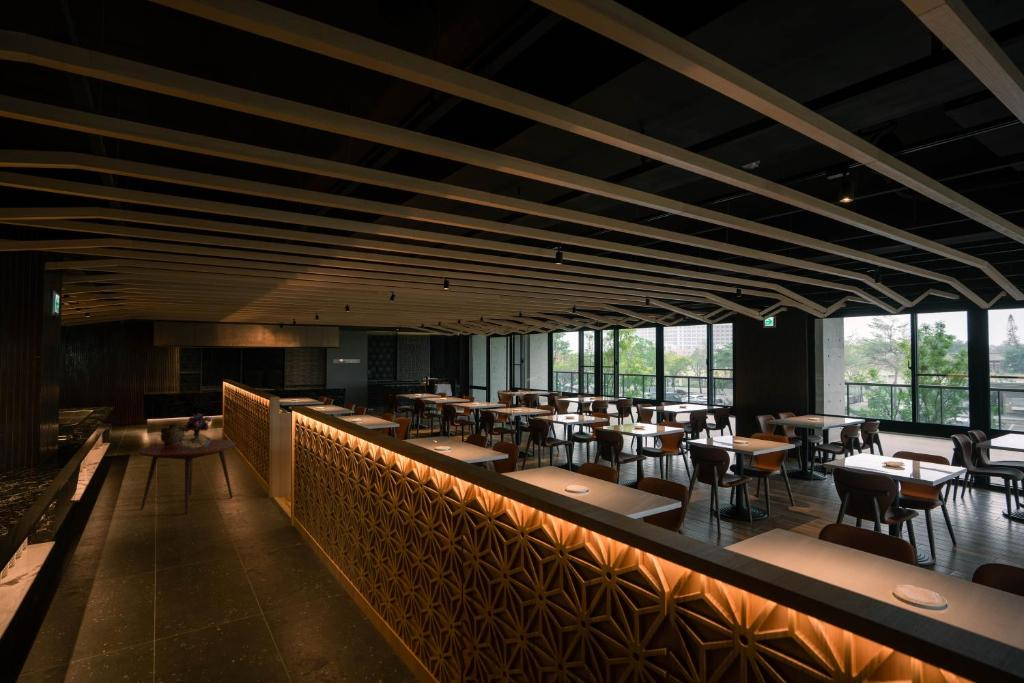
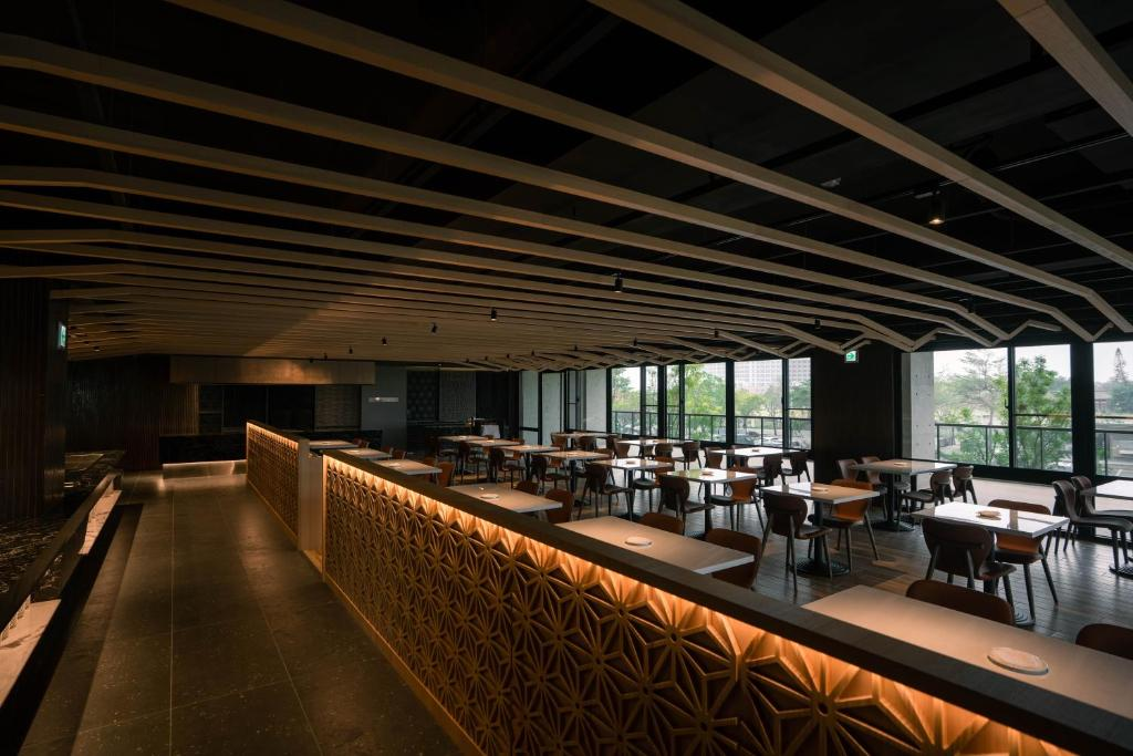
- bouquet [179,412,213,450]
- dining table [138,439,236,515]
- ceramic jug [160,423,186,445]
